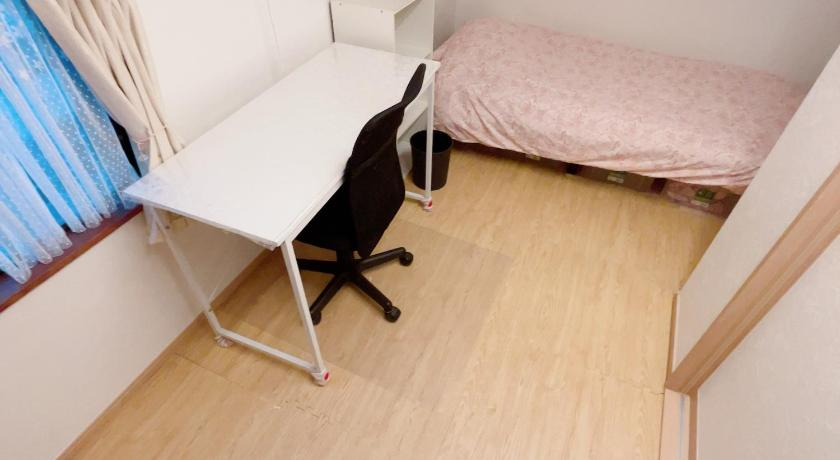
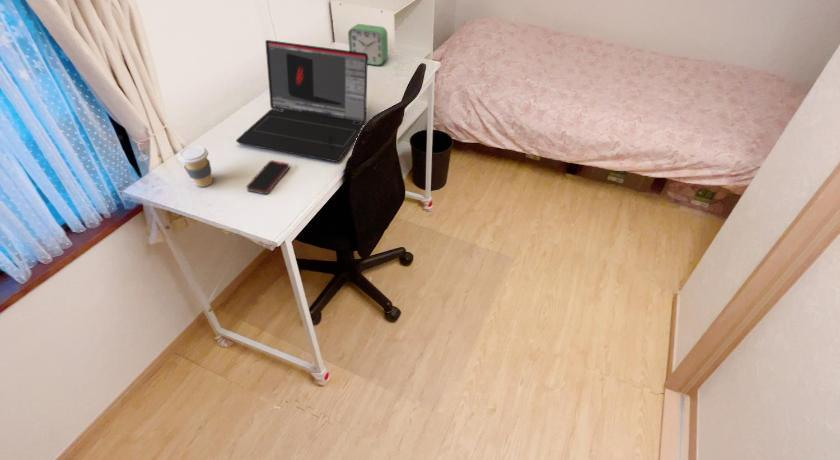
+ alarm clock [347,23,389,66]
+ smartphone [245,159,291,195]
+ laptop [235,39,368,163]
+ coffee cup [177,145,214,188]
